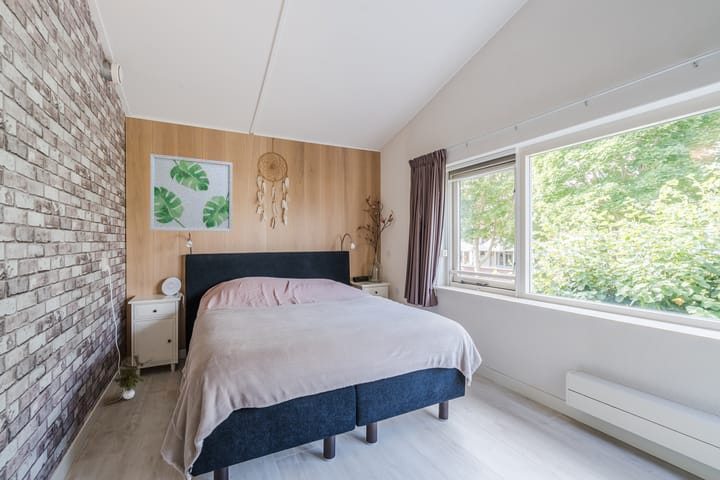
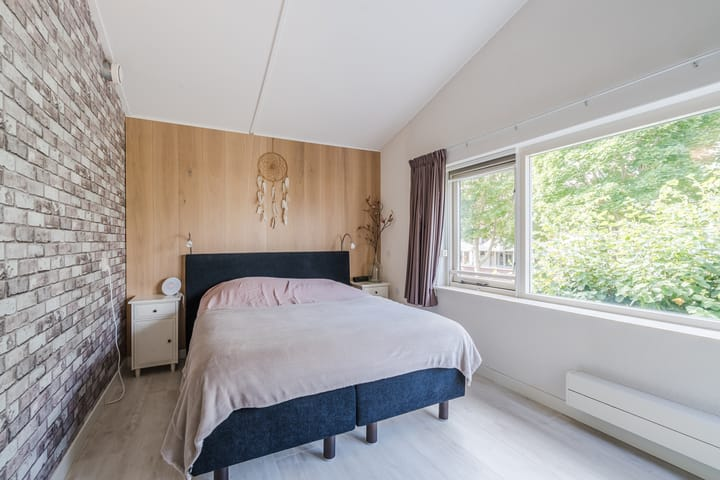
- wall art [149,153,233,232]
- potted plant [112,353,153,400]
